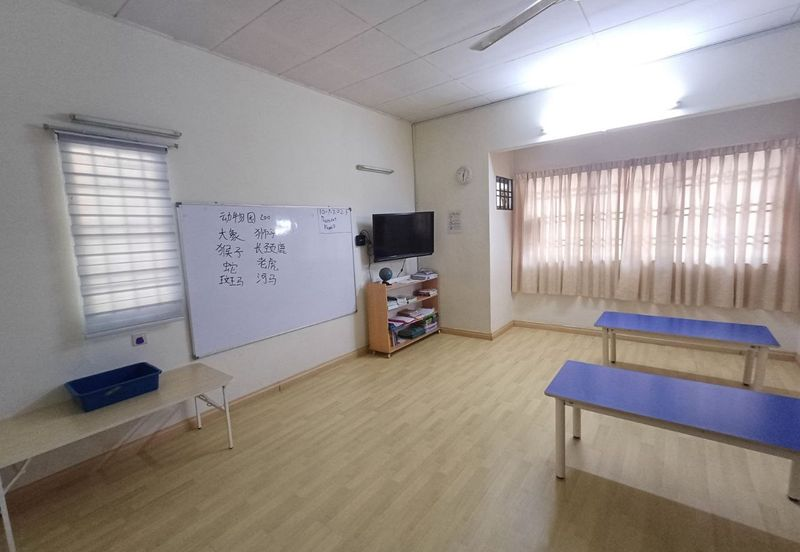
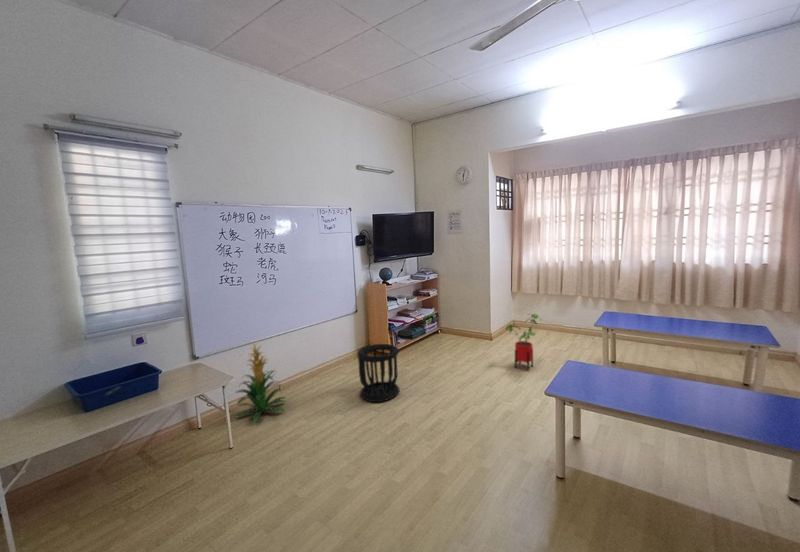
+ wastebasket [357,343,401,403]
+ house plant [505,312,543,372]
+ indoor plant [234,341,288,424]
